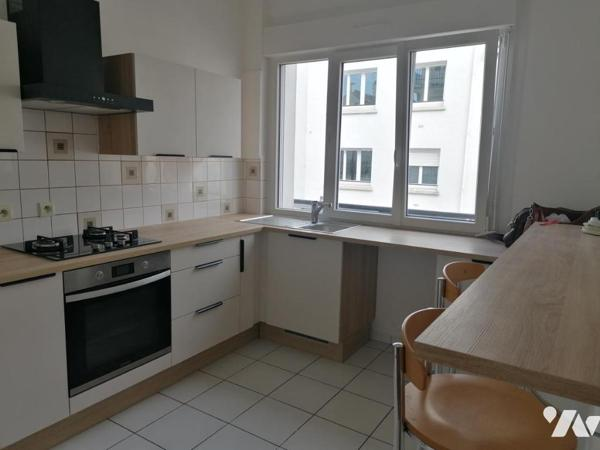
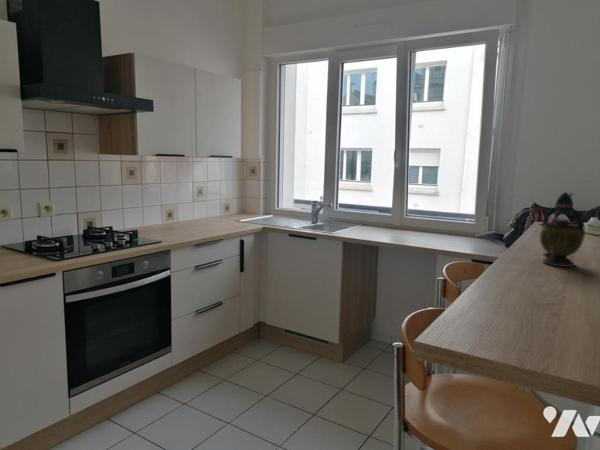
+ teapot [539,191,586,268]
